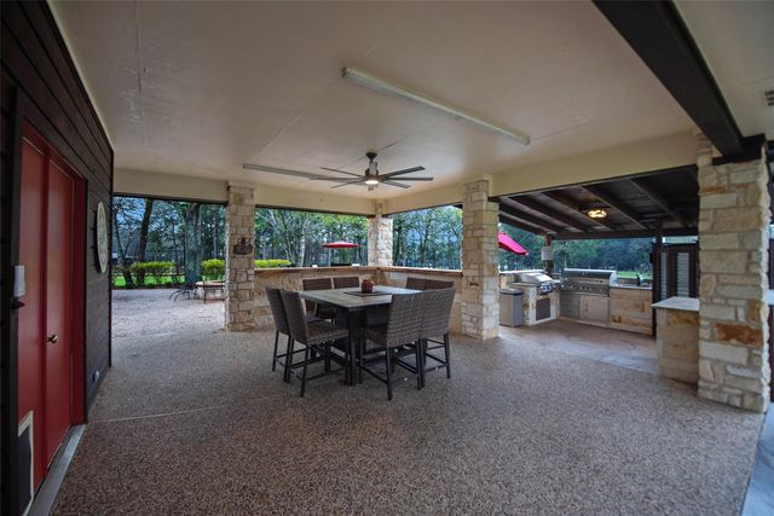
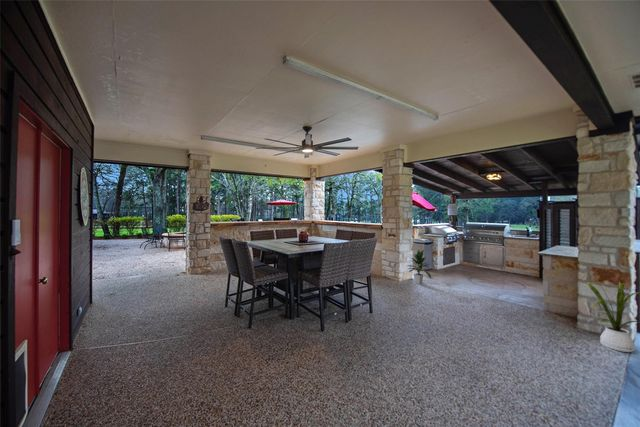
+ indoor plant [407,249,432,285]
+ house plant [582,271,640,353]
